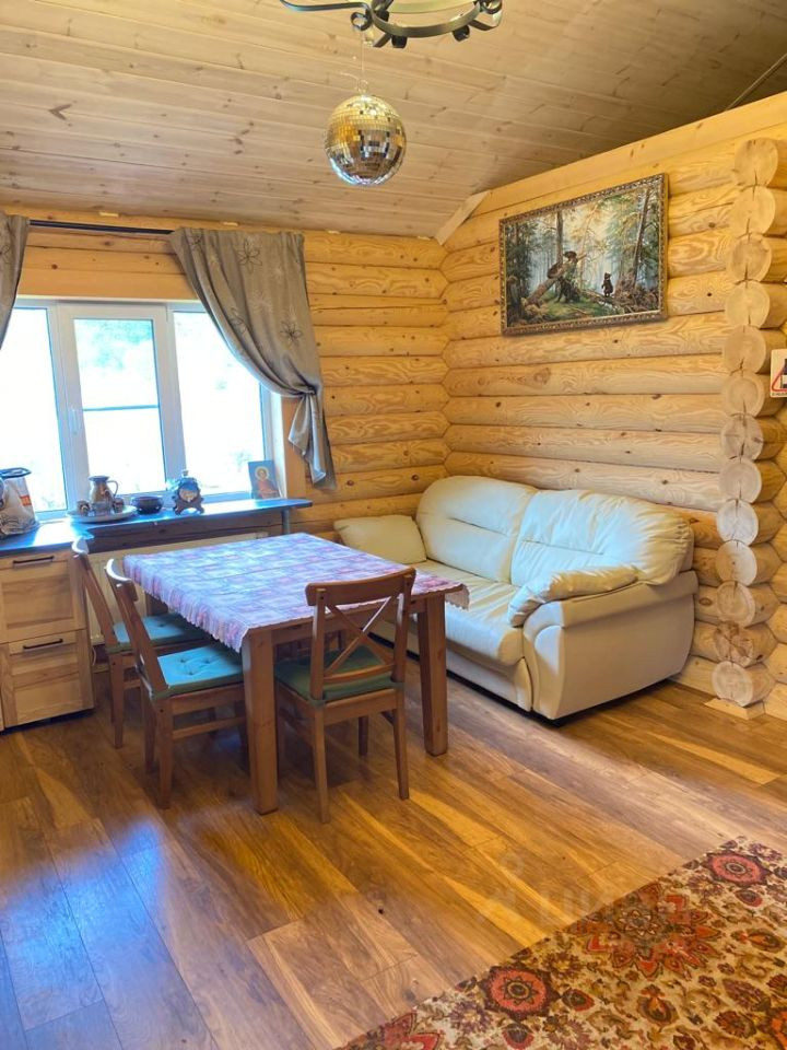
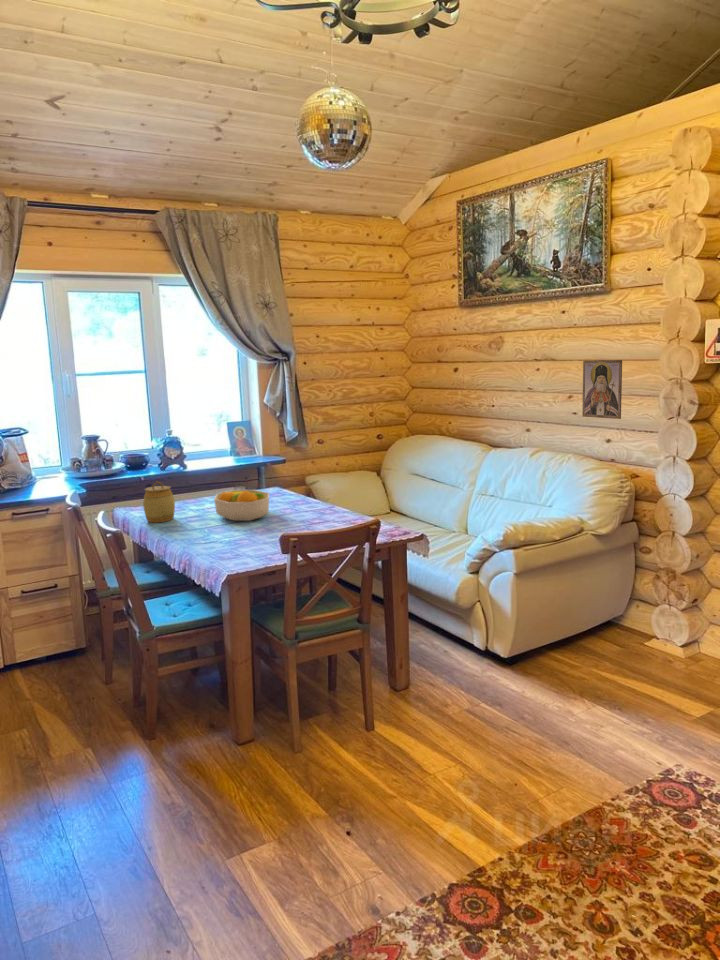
+ jar [142,480,176,523]
+ fruit bowl [213,489,270,522]
+ religious icon [581,359,623,420]
